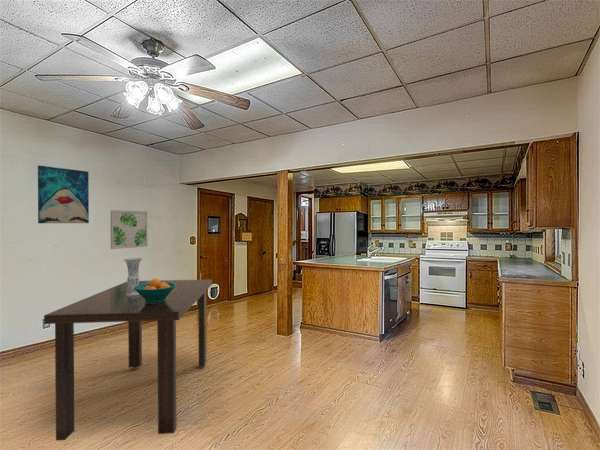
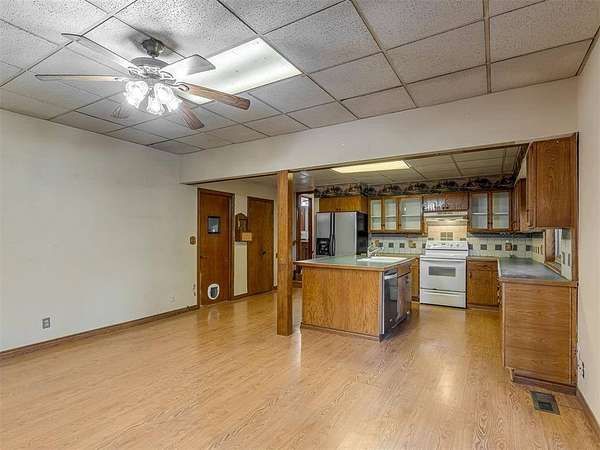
- wall art [37,165,90,224]
- wall art [109,209,149,250]
- fruit bowl [134,278,176,303]
- vase [123,257,143,296]
- dining table [43,278,213,442]
